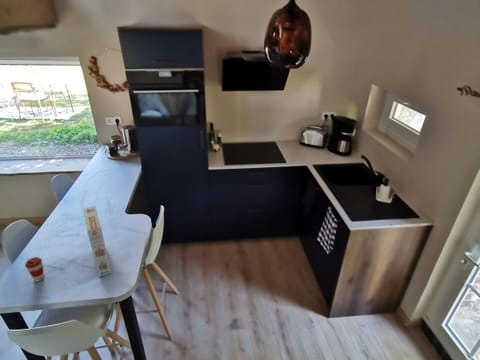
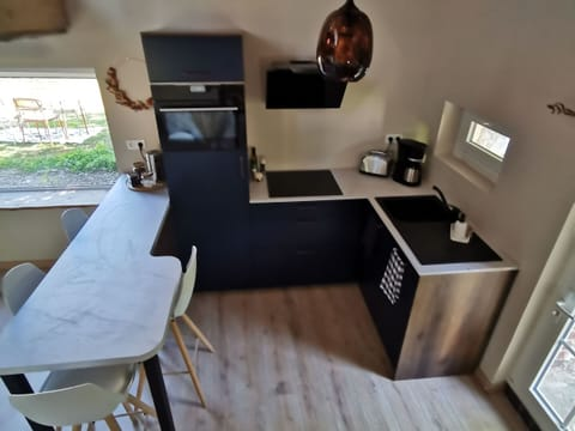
- cereal box [82,205,112,278]
- coffee cup [24,256,45,282]
